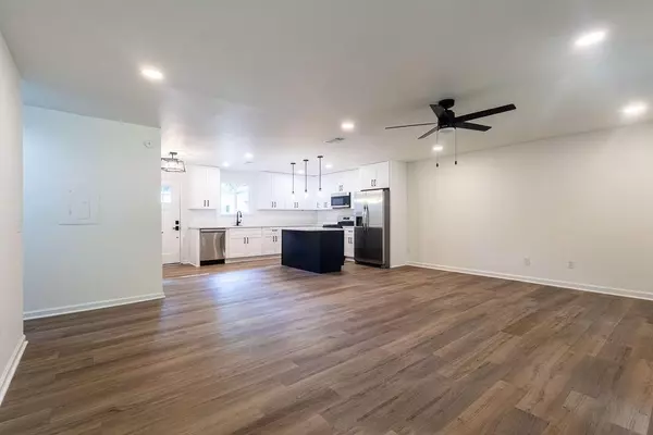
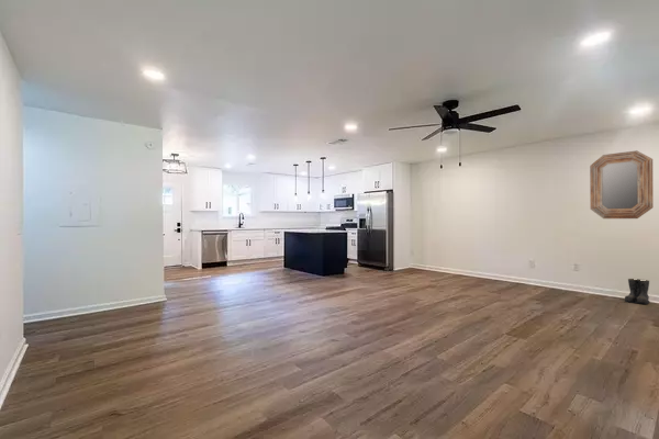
+ home mirror [589,149,655,219]
+ boots [624,278,650,305]
